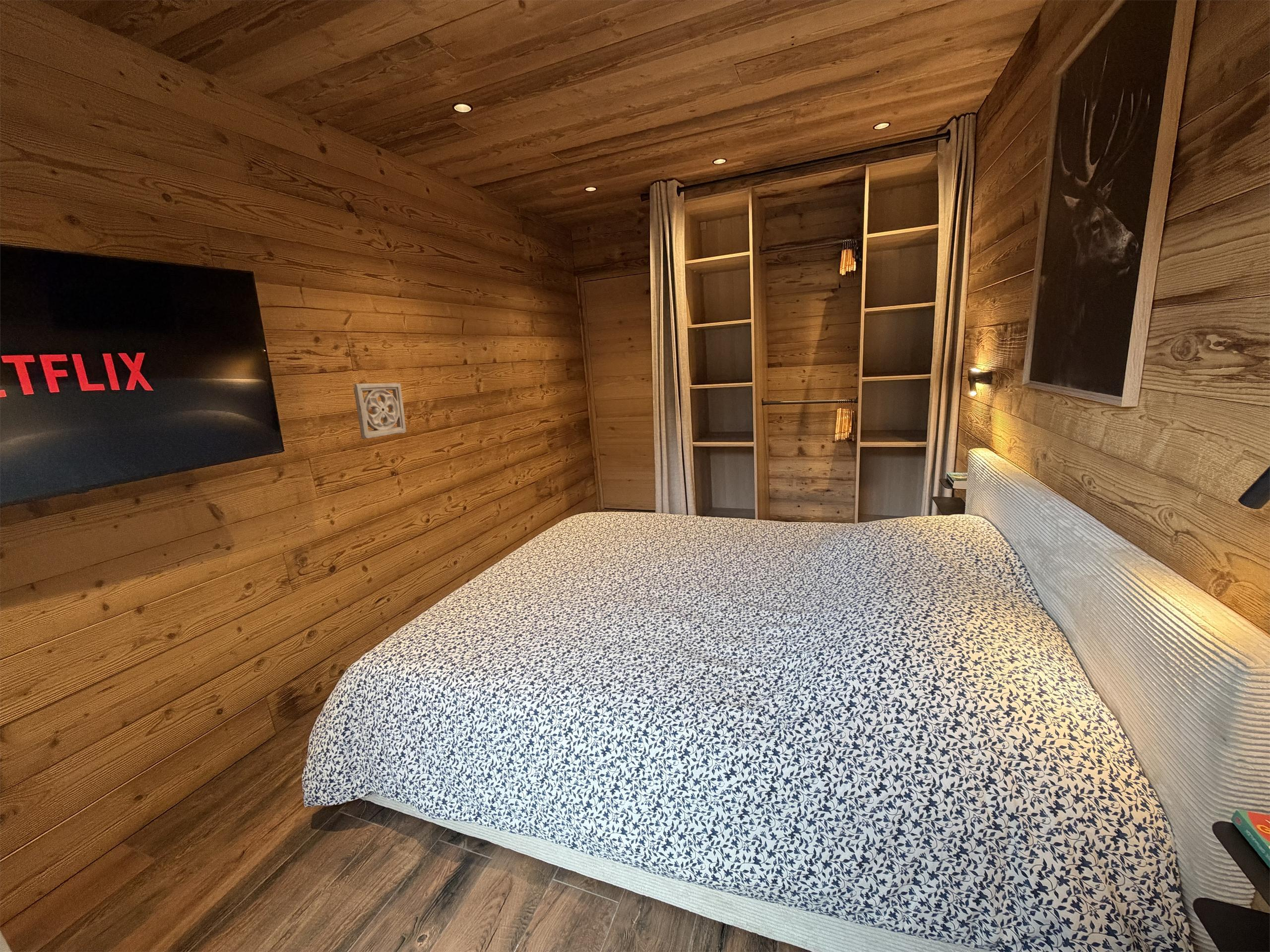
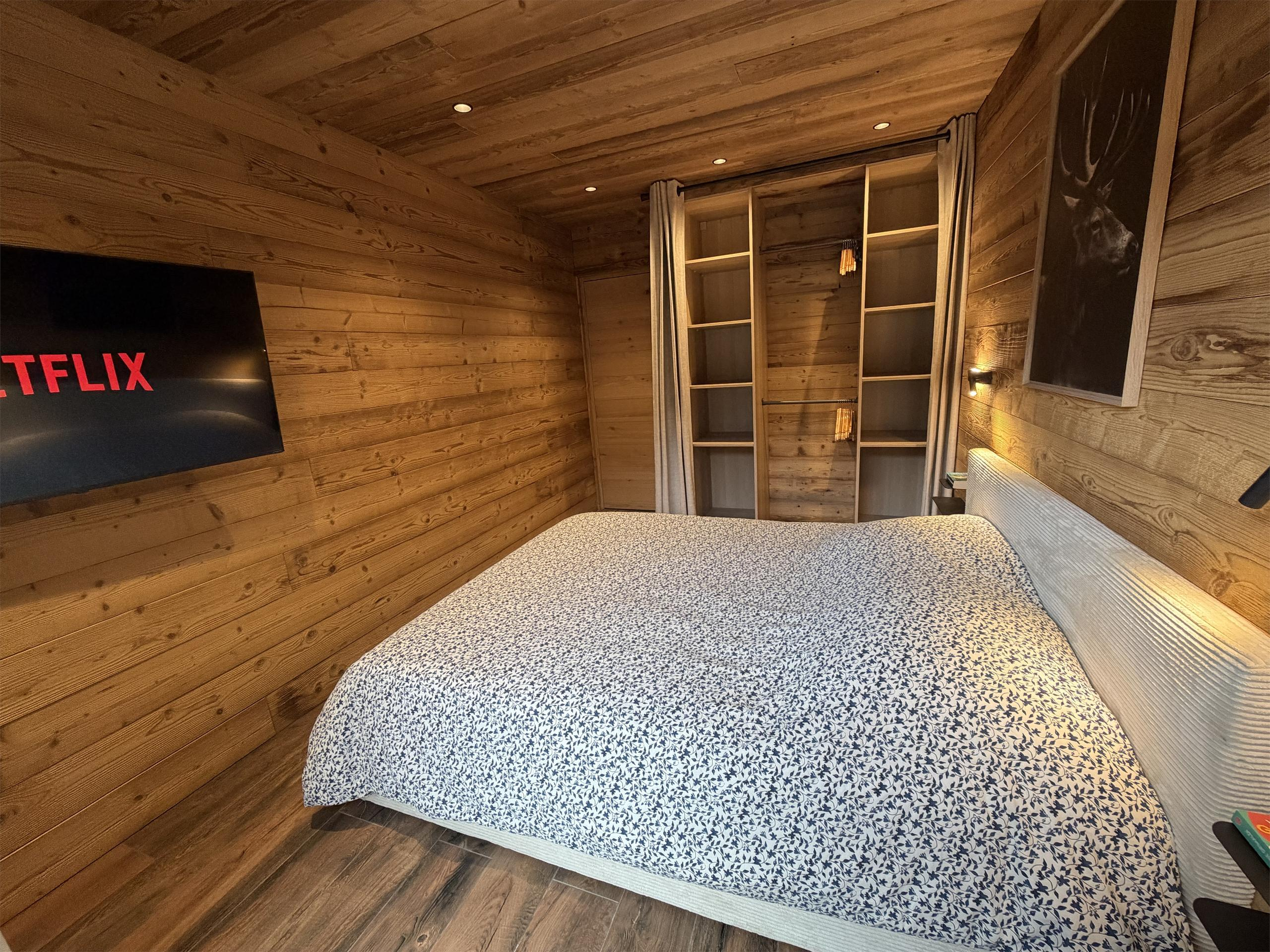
- wall ornament [352,382,407,439]
